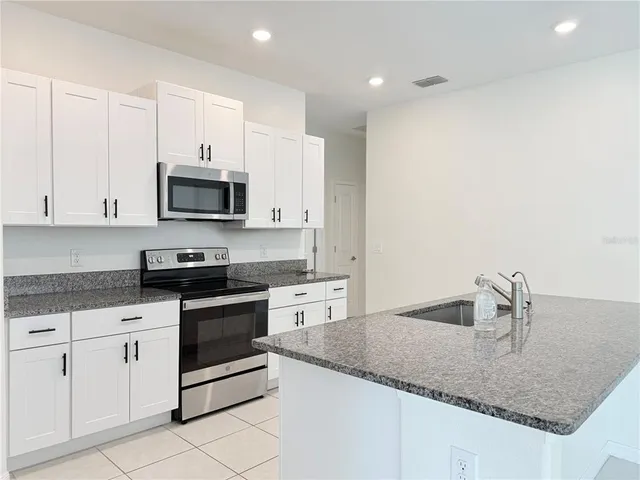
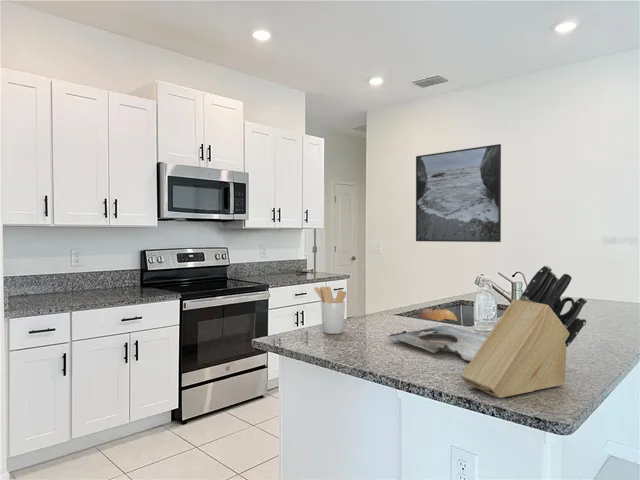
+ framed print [415,143,502,243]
+ cutting board [388,304,488,362]
+ utensil holder [313,285,347,335]
+ knife block [460,265,588,399]
